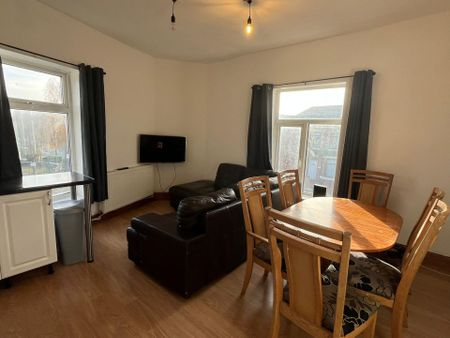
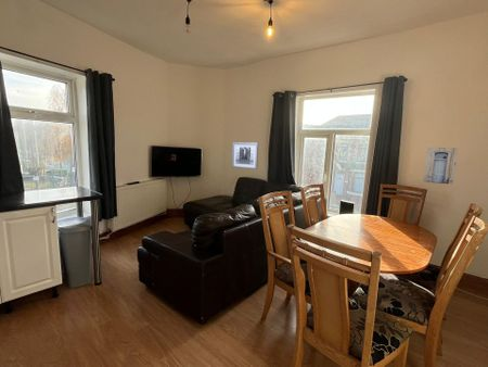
+ wall art [423,147,459,186]
+ wall art [231,142,259,170]
